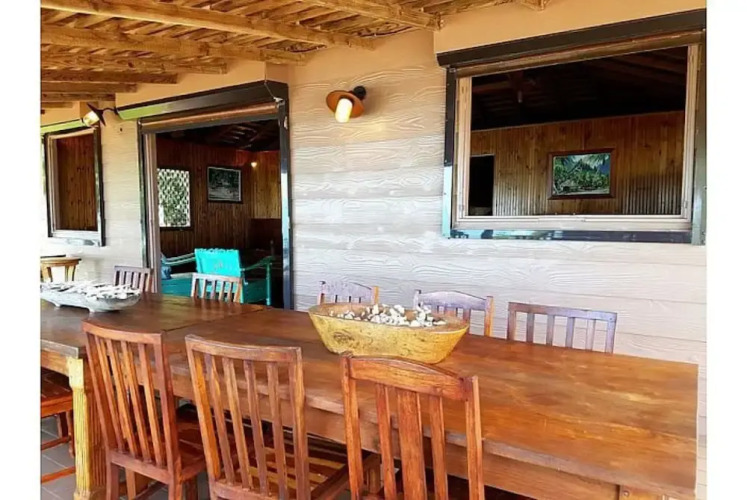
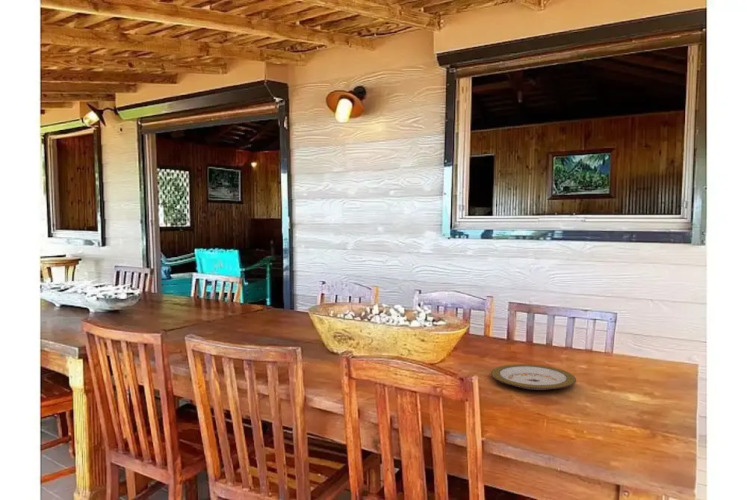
+ plate [490,363,577,391]
